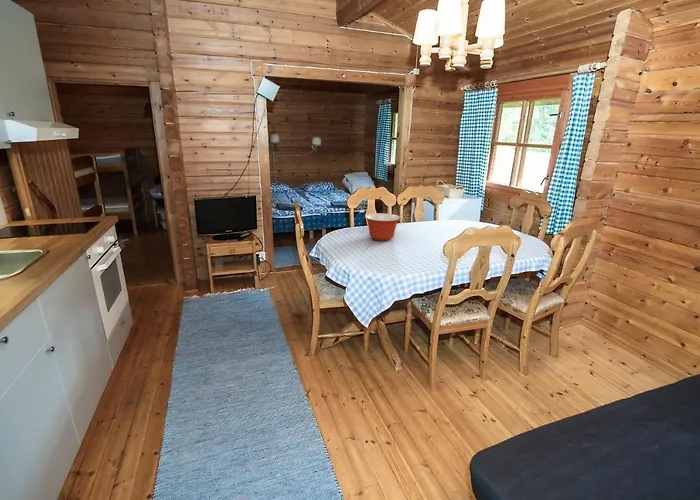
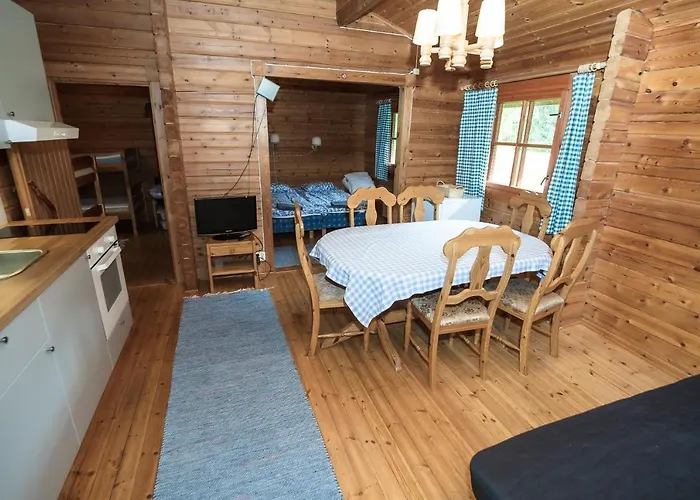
- mixing bowl [364,212,401,242]
